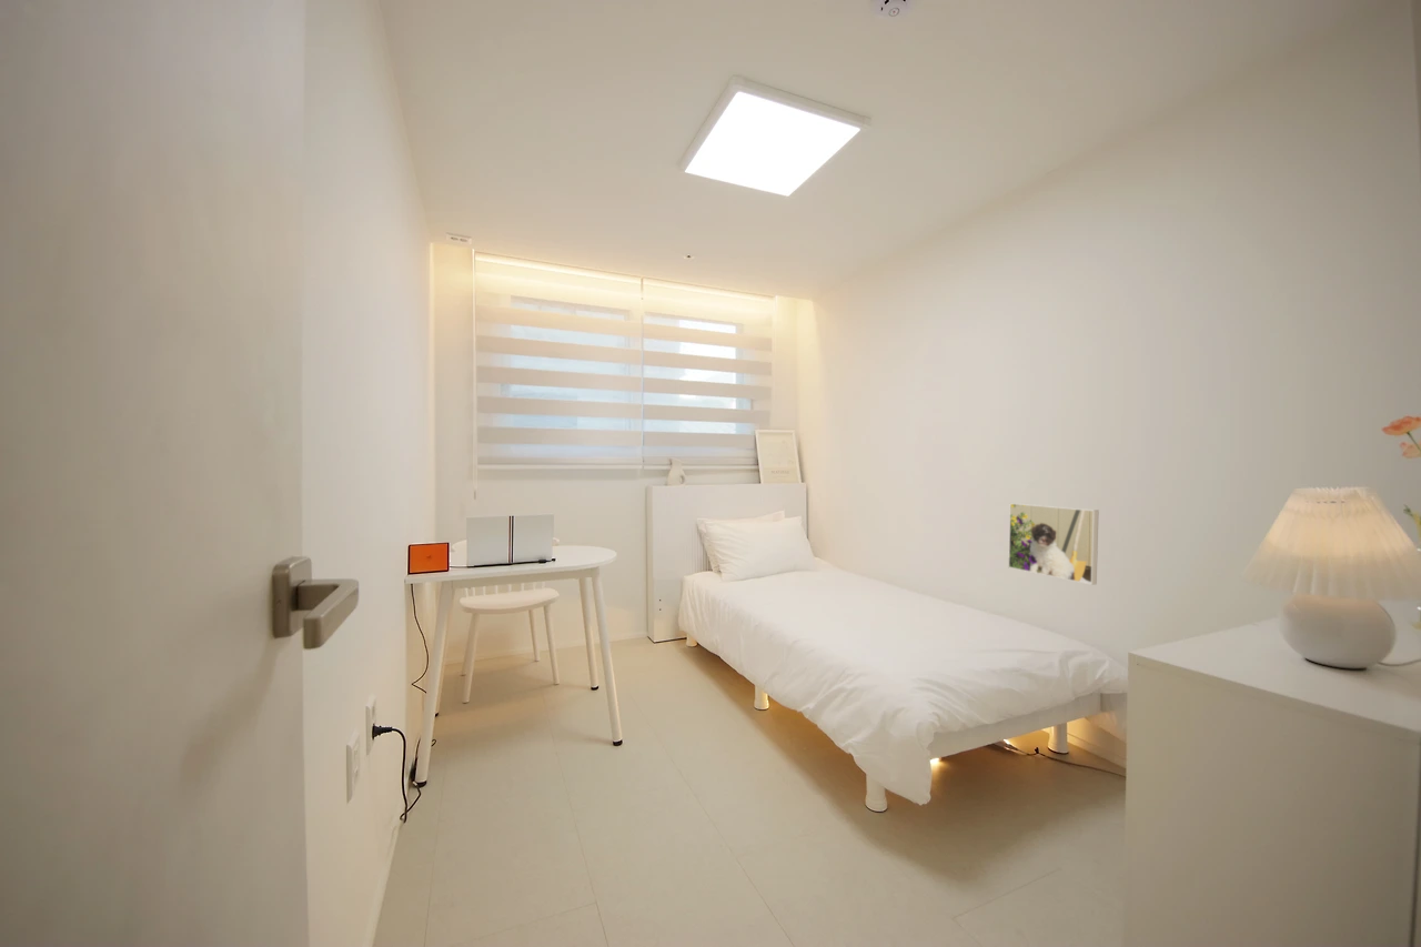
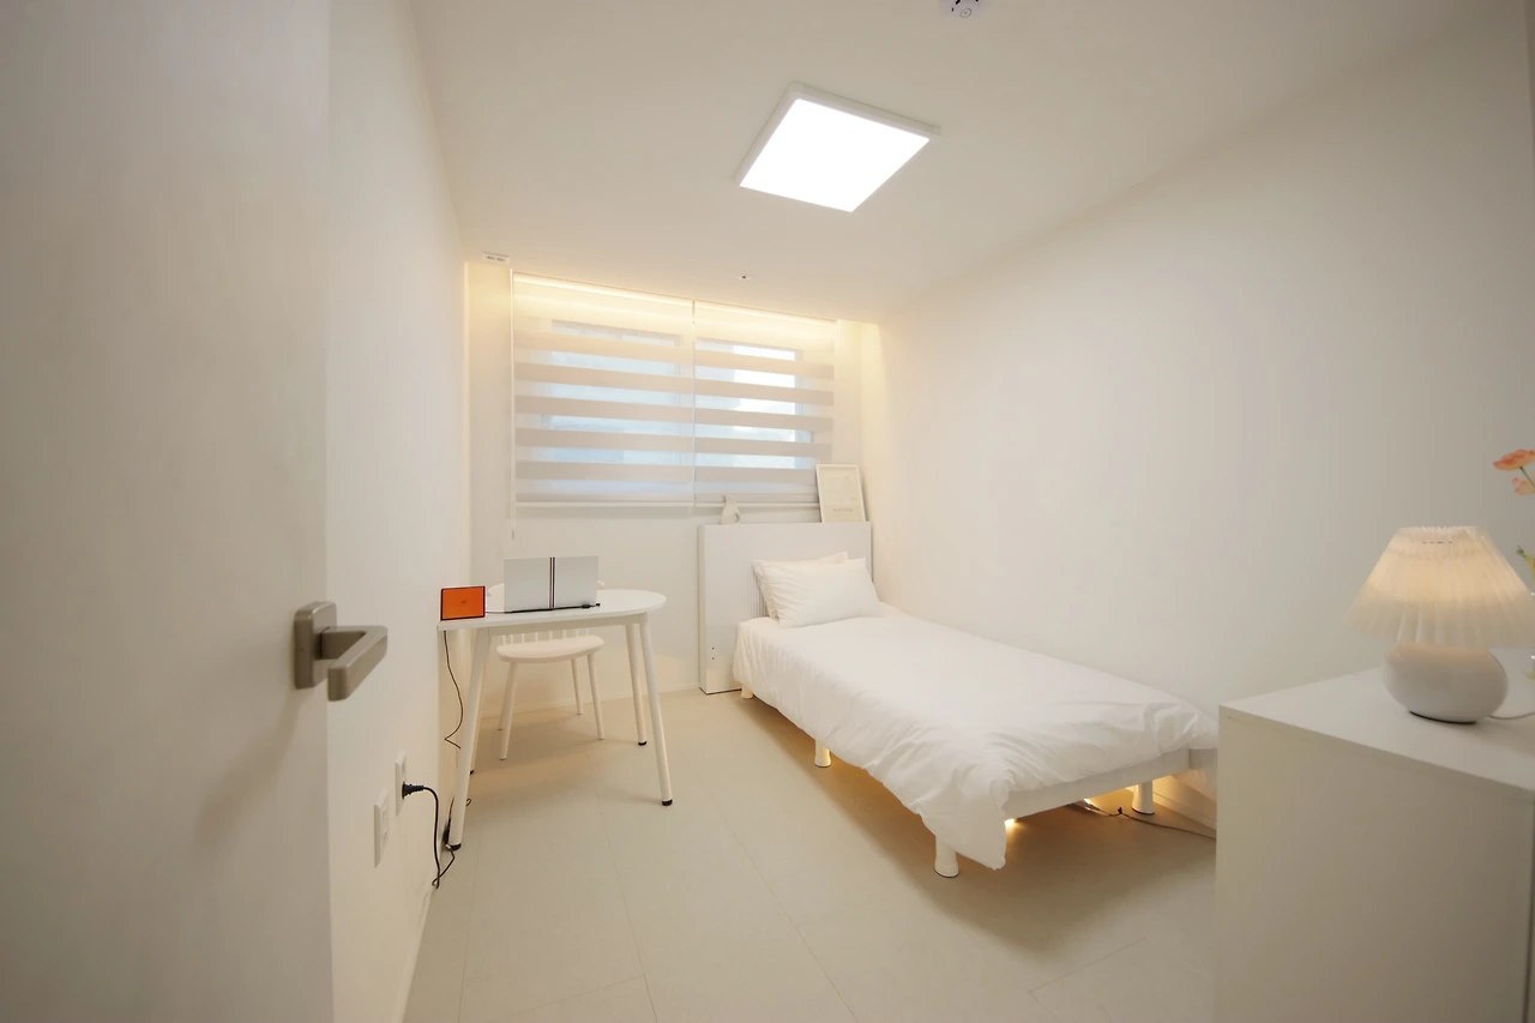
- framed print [1007,502,1100,586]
